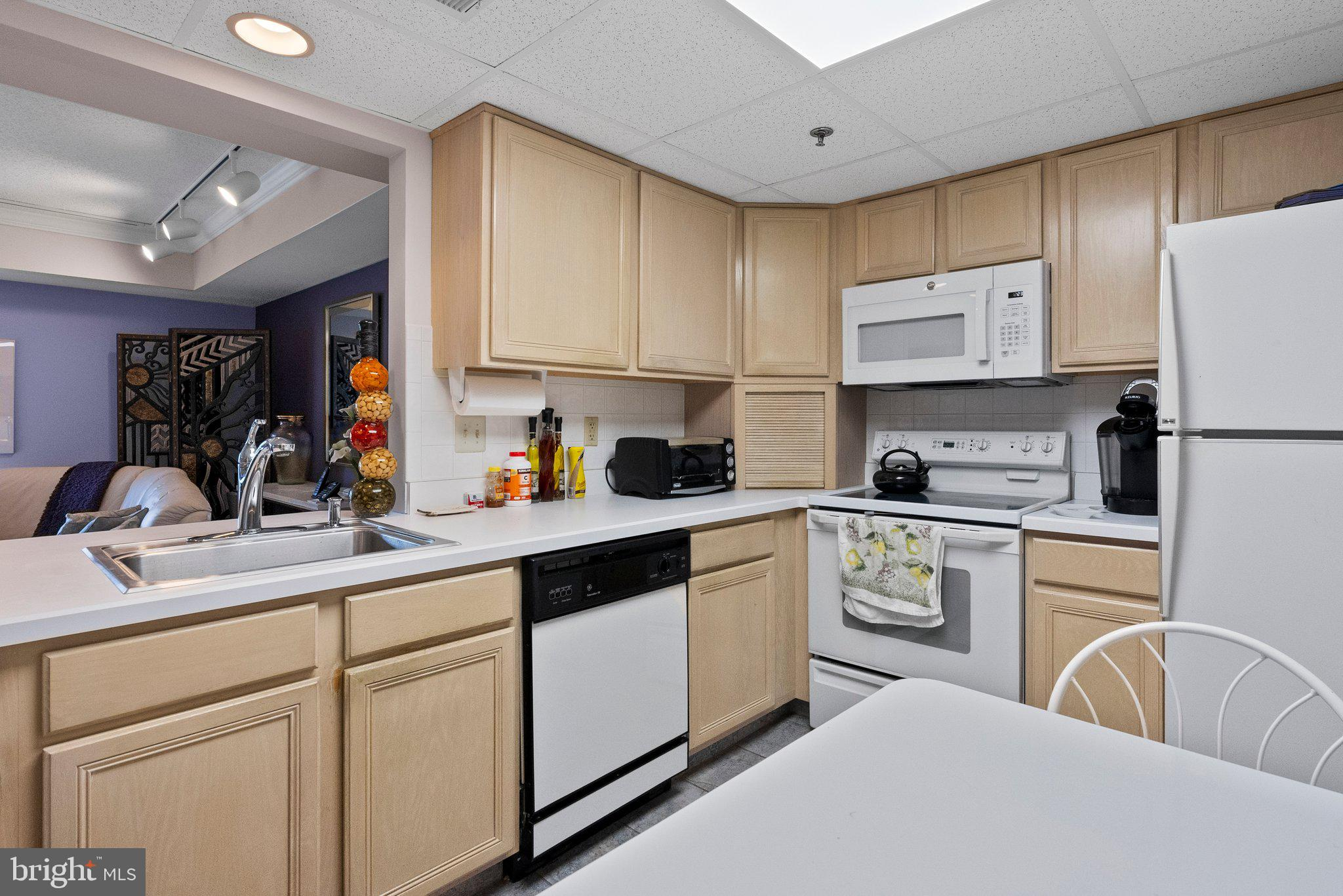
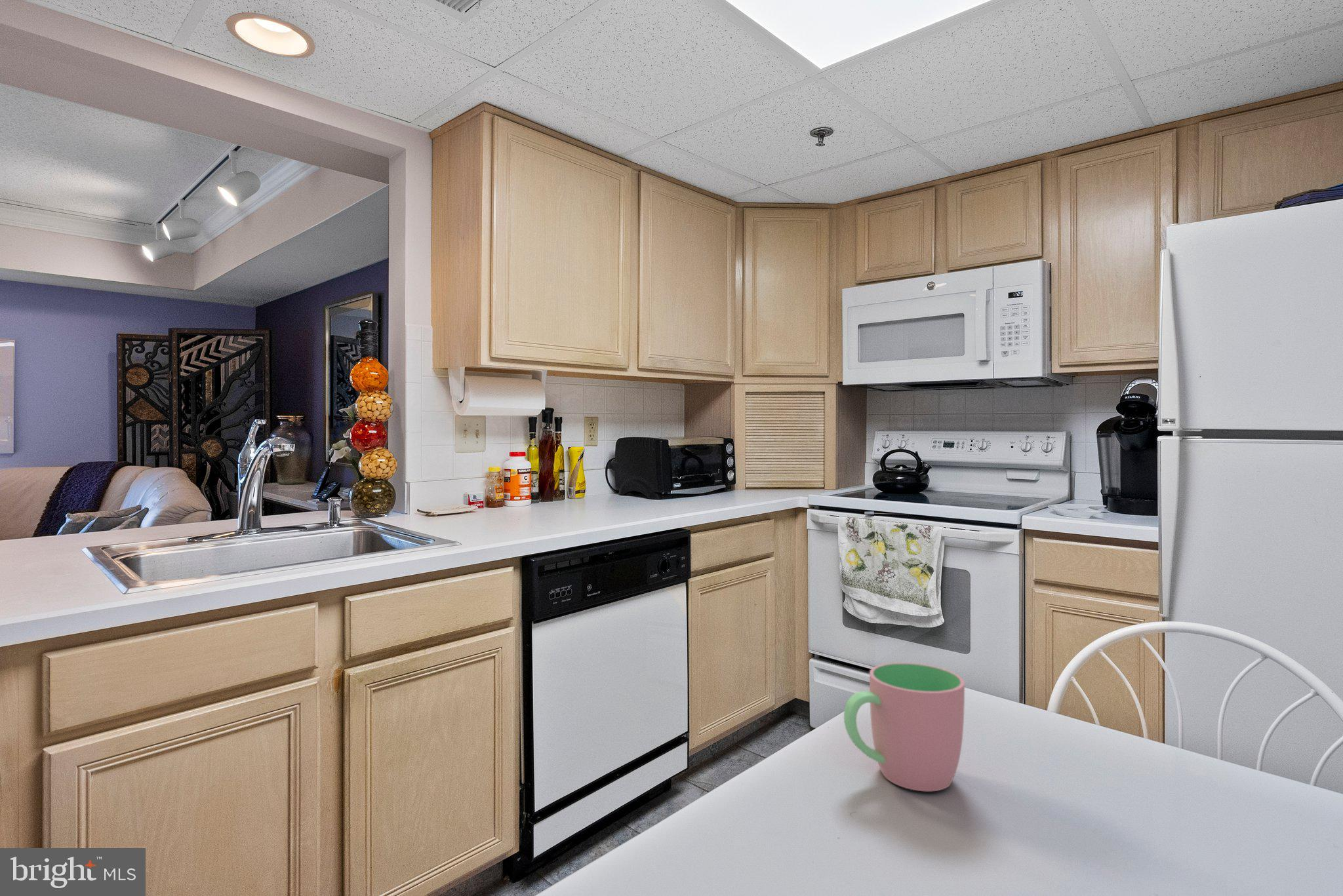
+ cup [843,662,965,792]
